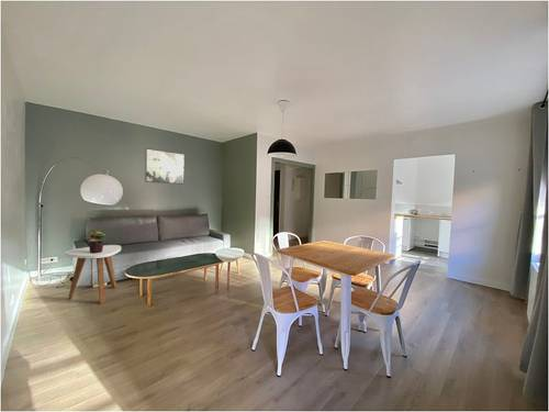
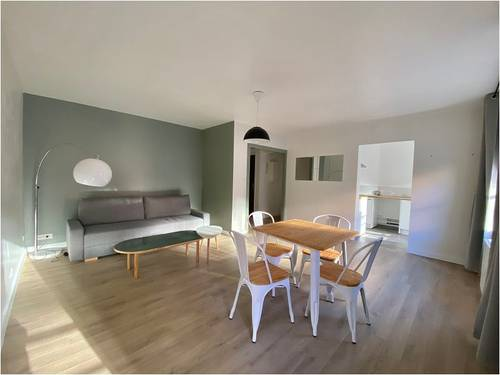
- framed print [144,147,186,186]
- side table [64,244,122,305]
- potted plant [83,230,107,254]
